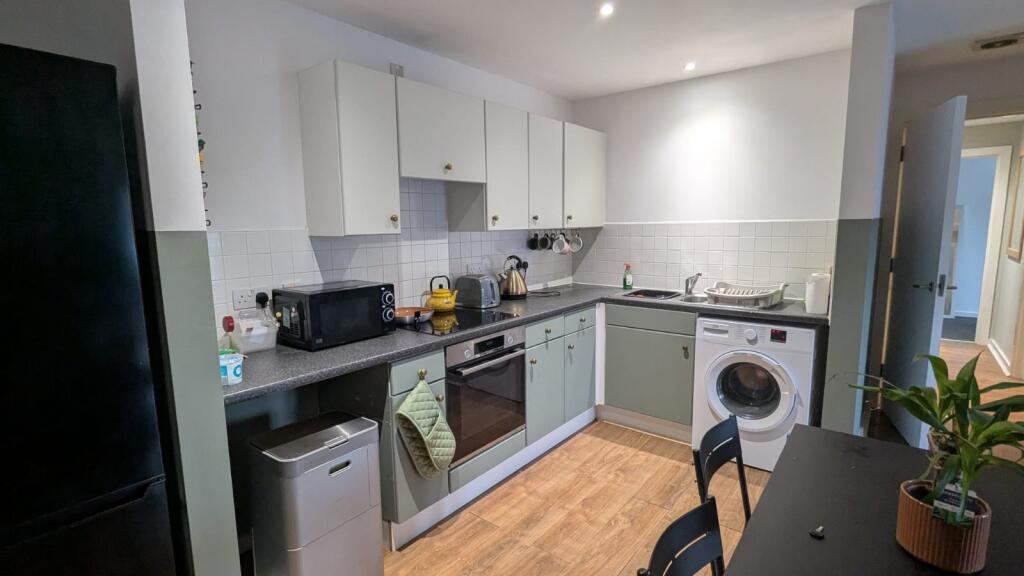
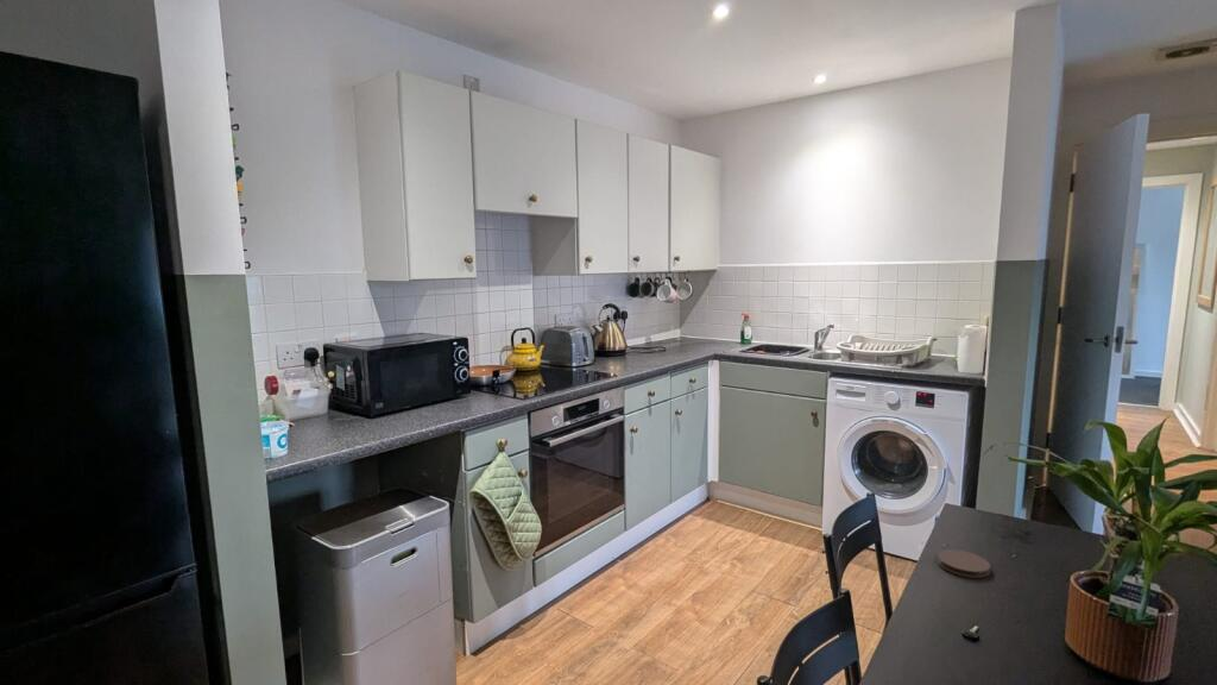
+ coaster [937,548,991,579]
